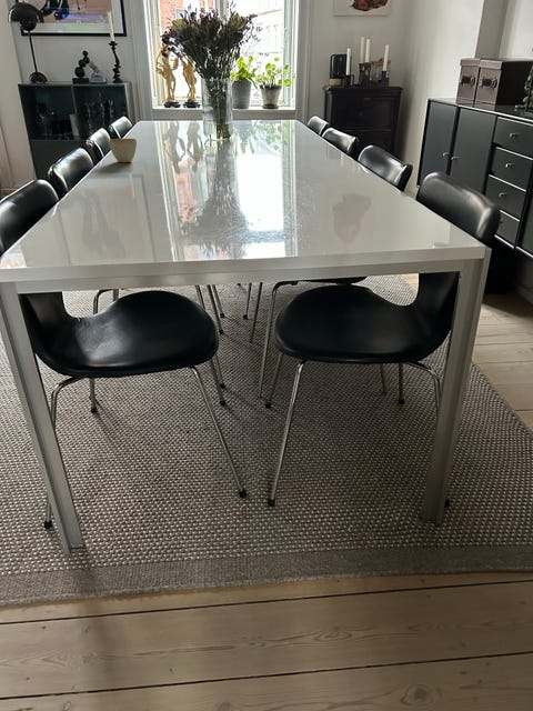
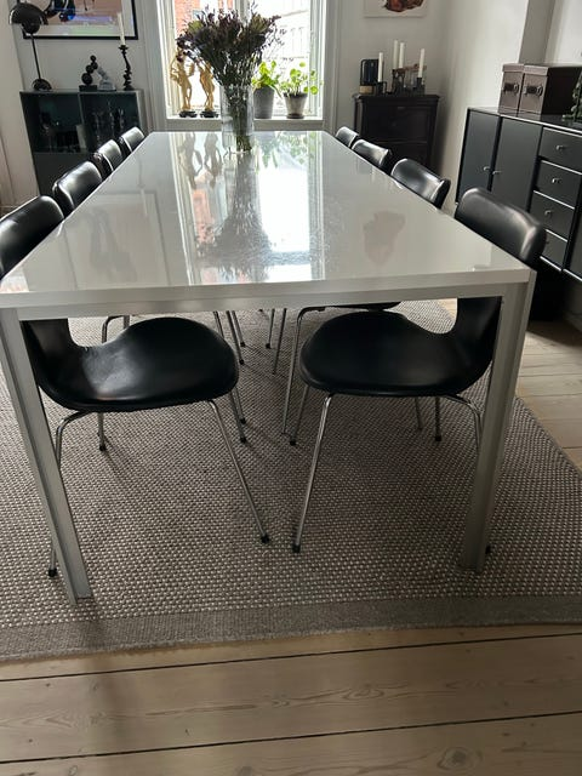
- flower pot [107,138,138,163]
